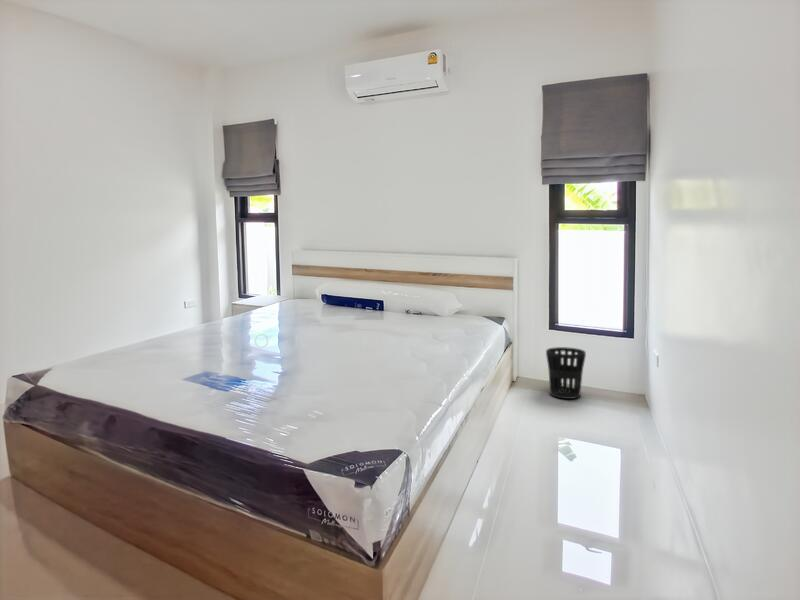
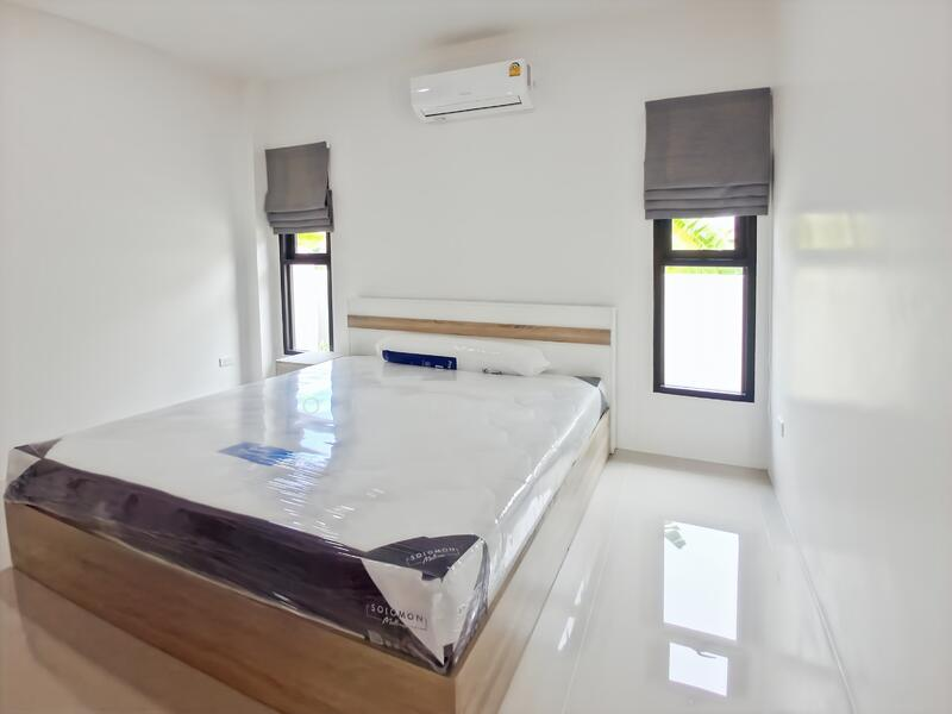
- wastebasket [545,346,587,400]
